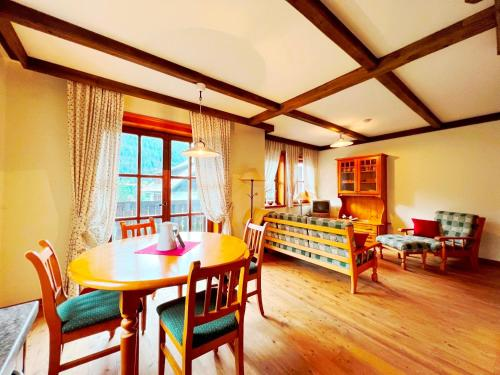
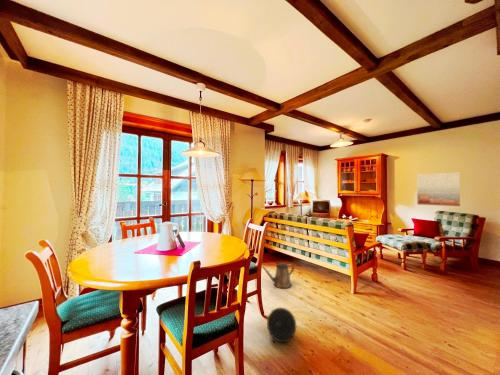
+ wall art [416,171,461,207]
+ watering can [261,263,295,289]
+ ball [266,307,297,343]
